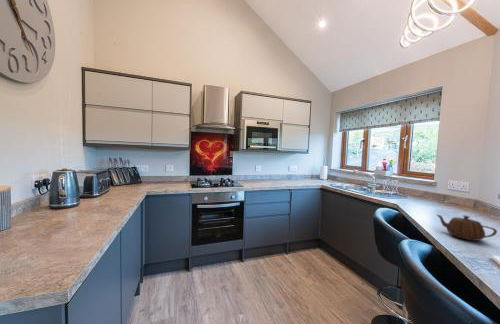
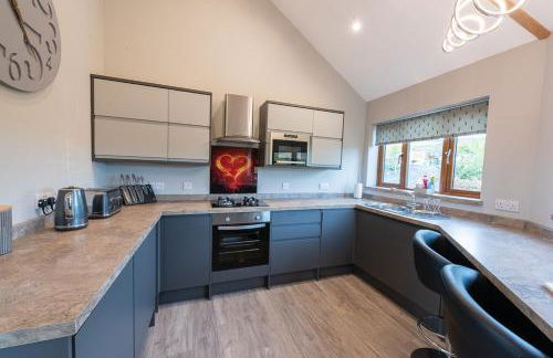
- teapot [435,213,498,242]
